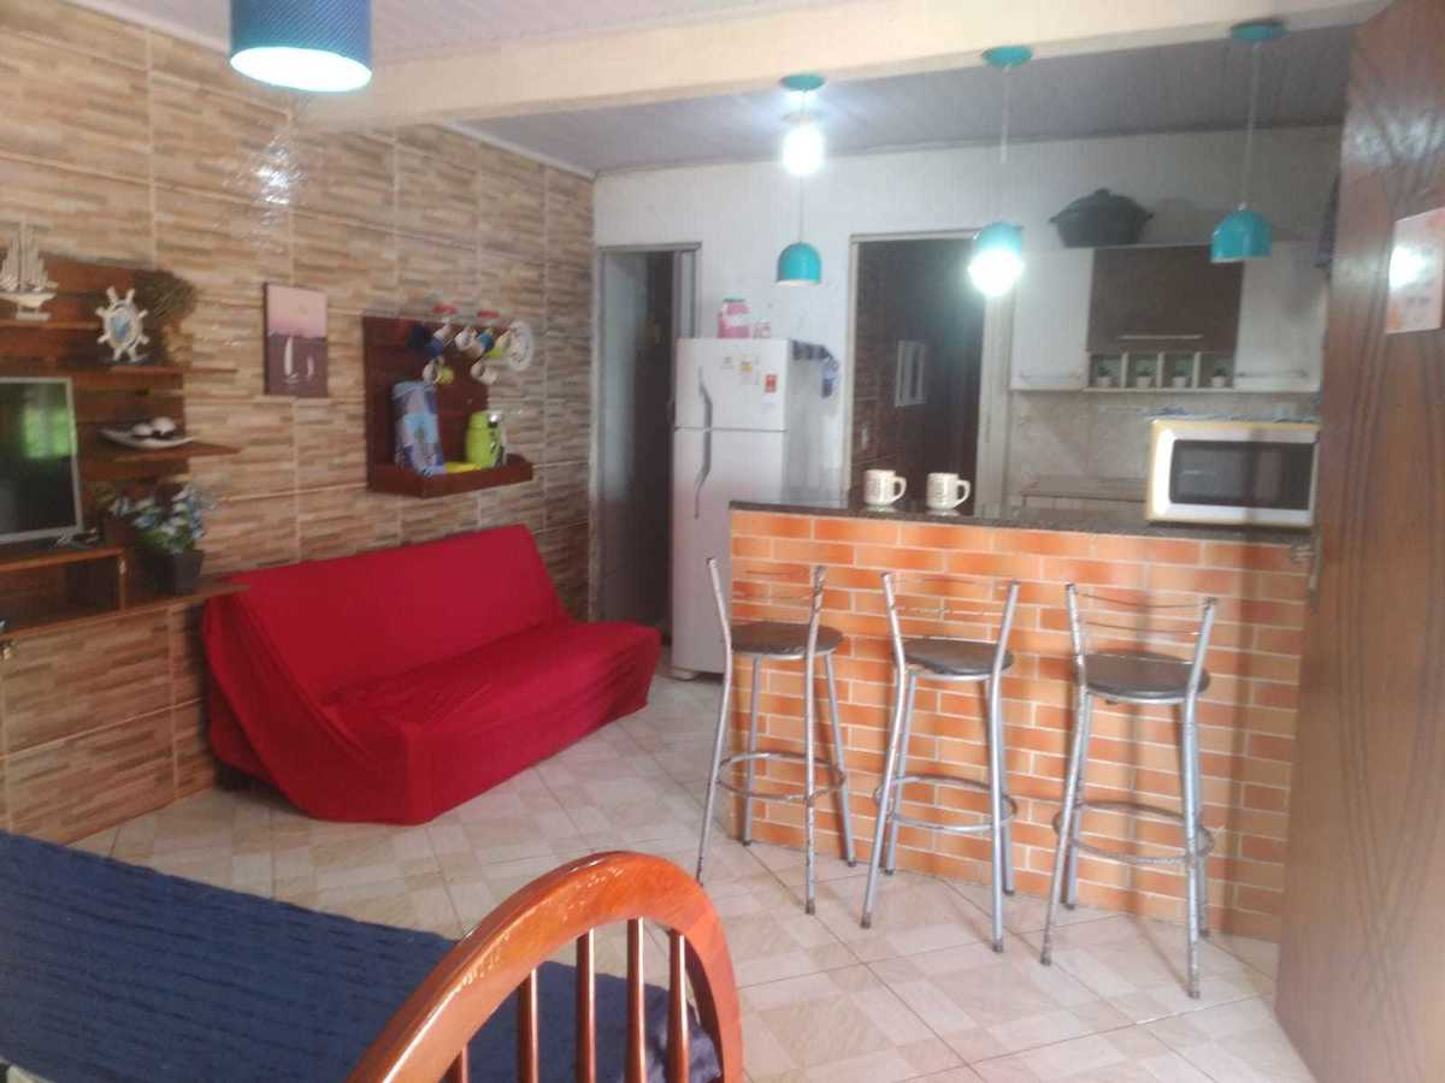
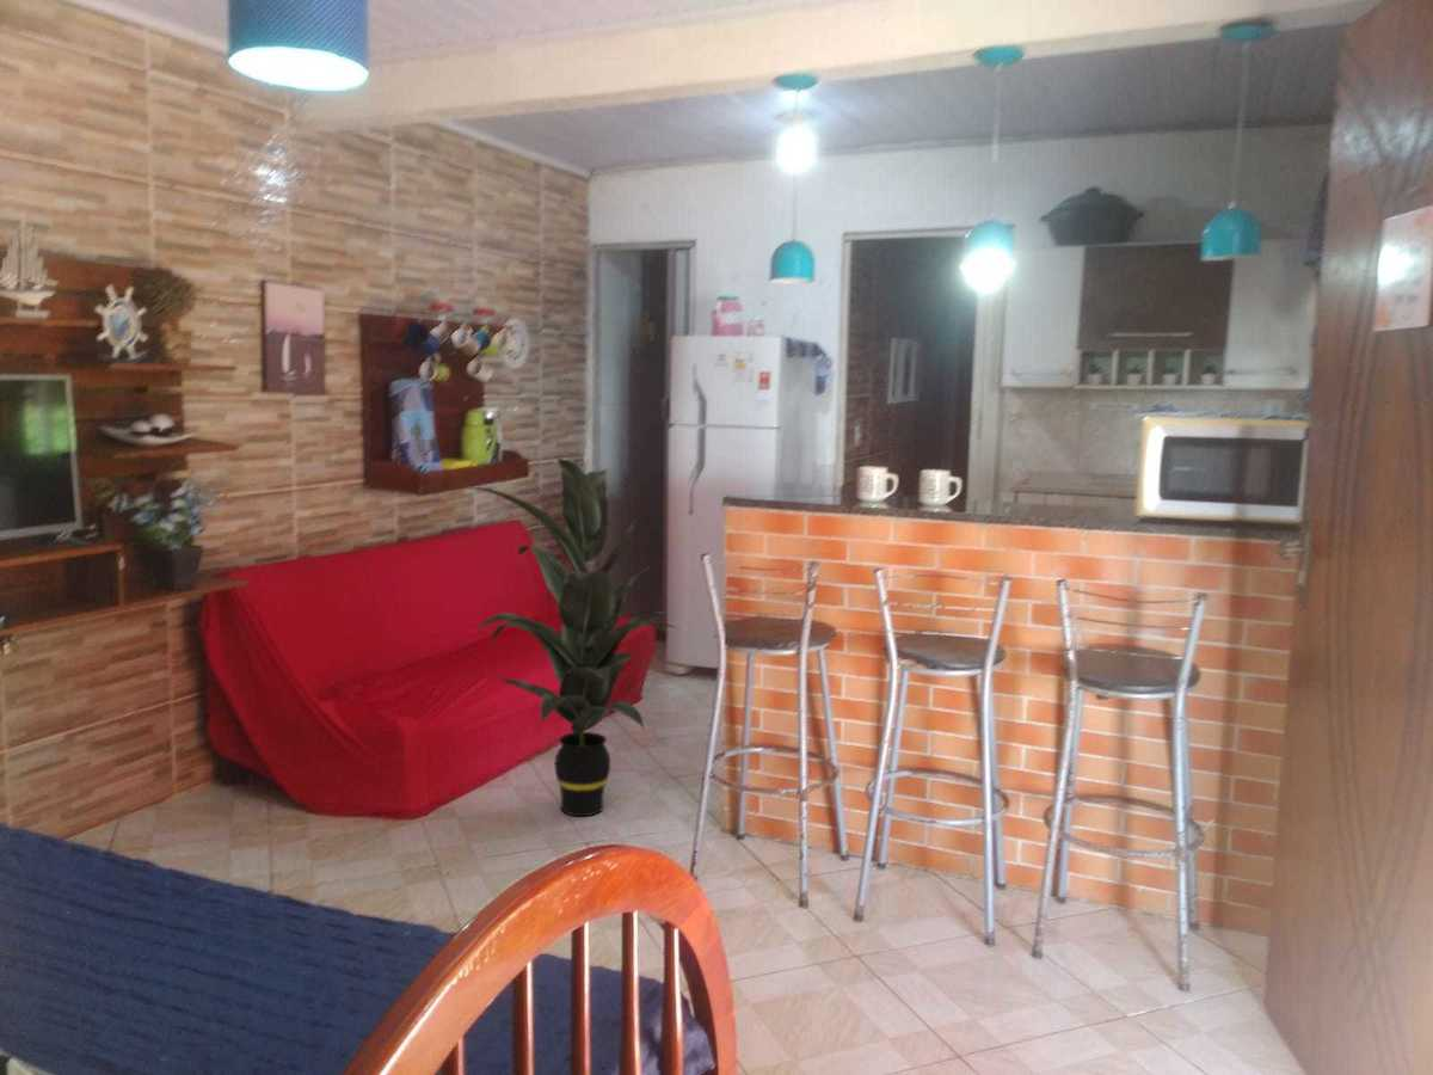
+ indoor plant [469,457,679,817]
